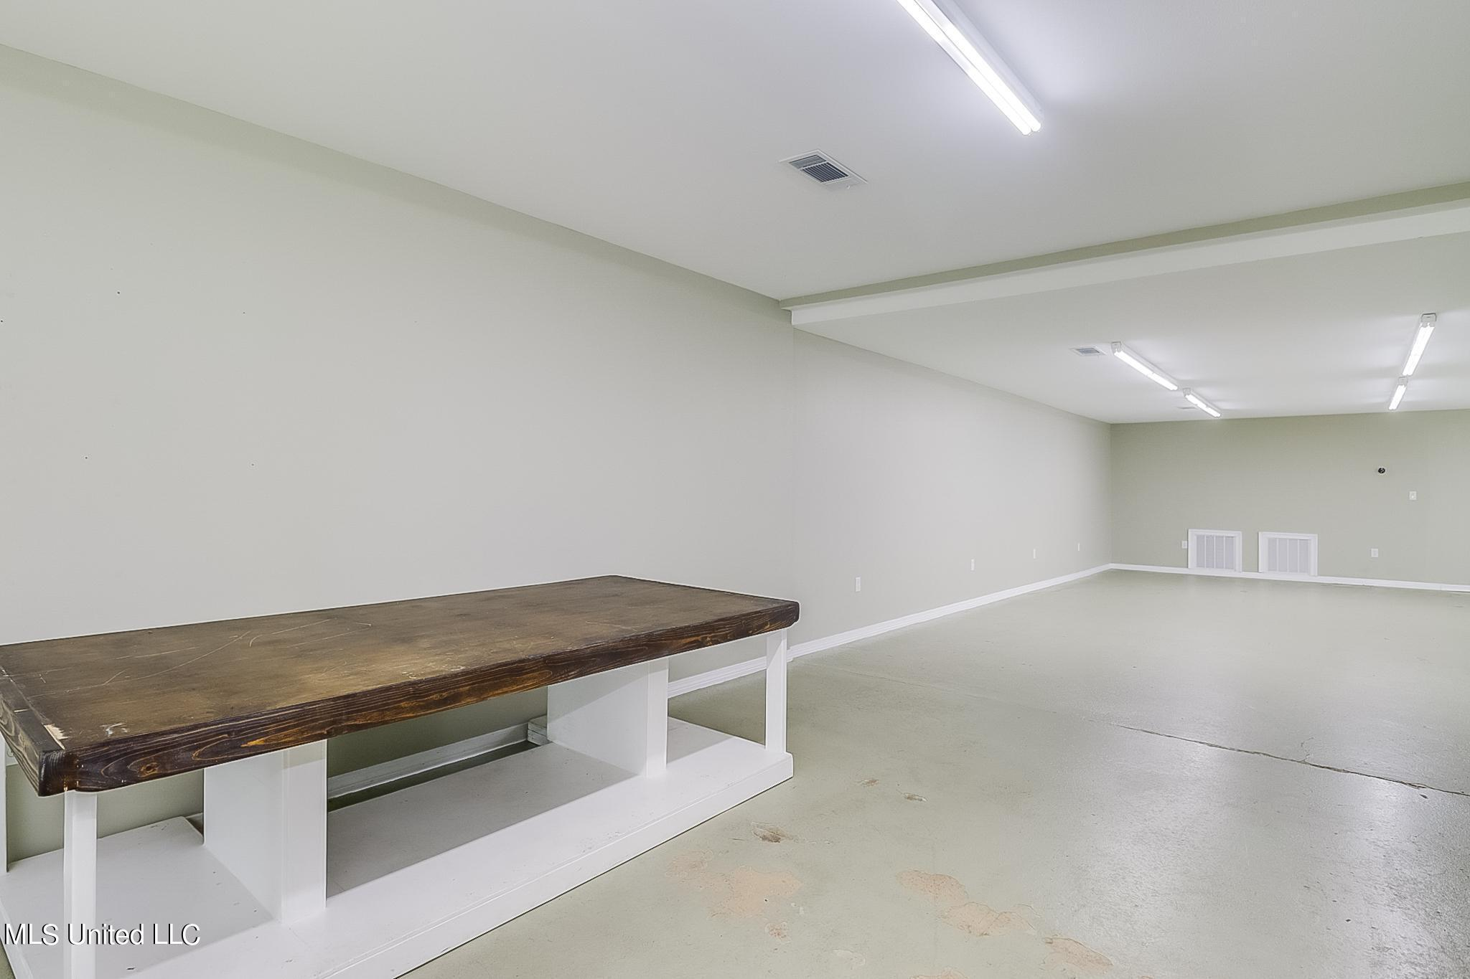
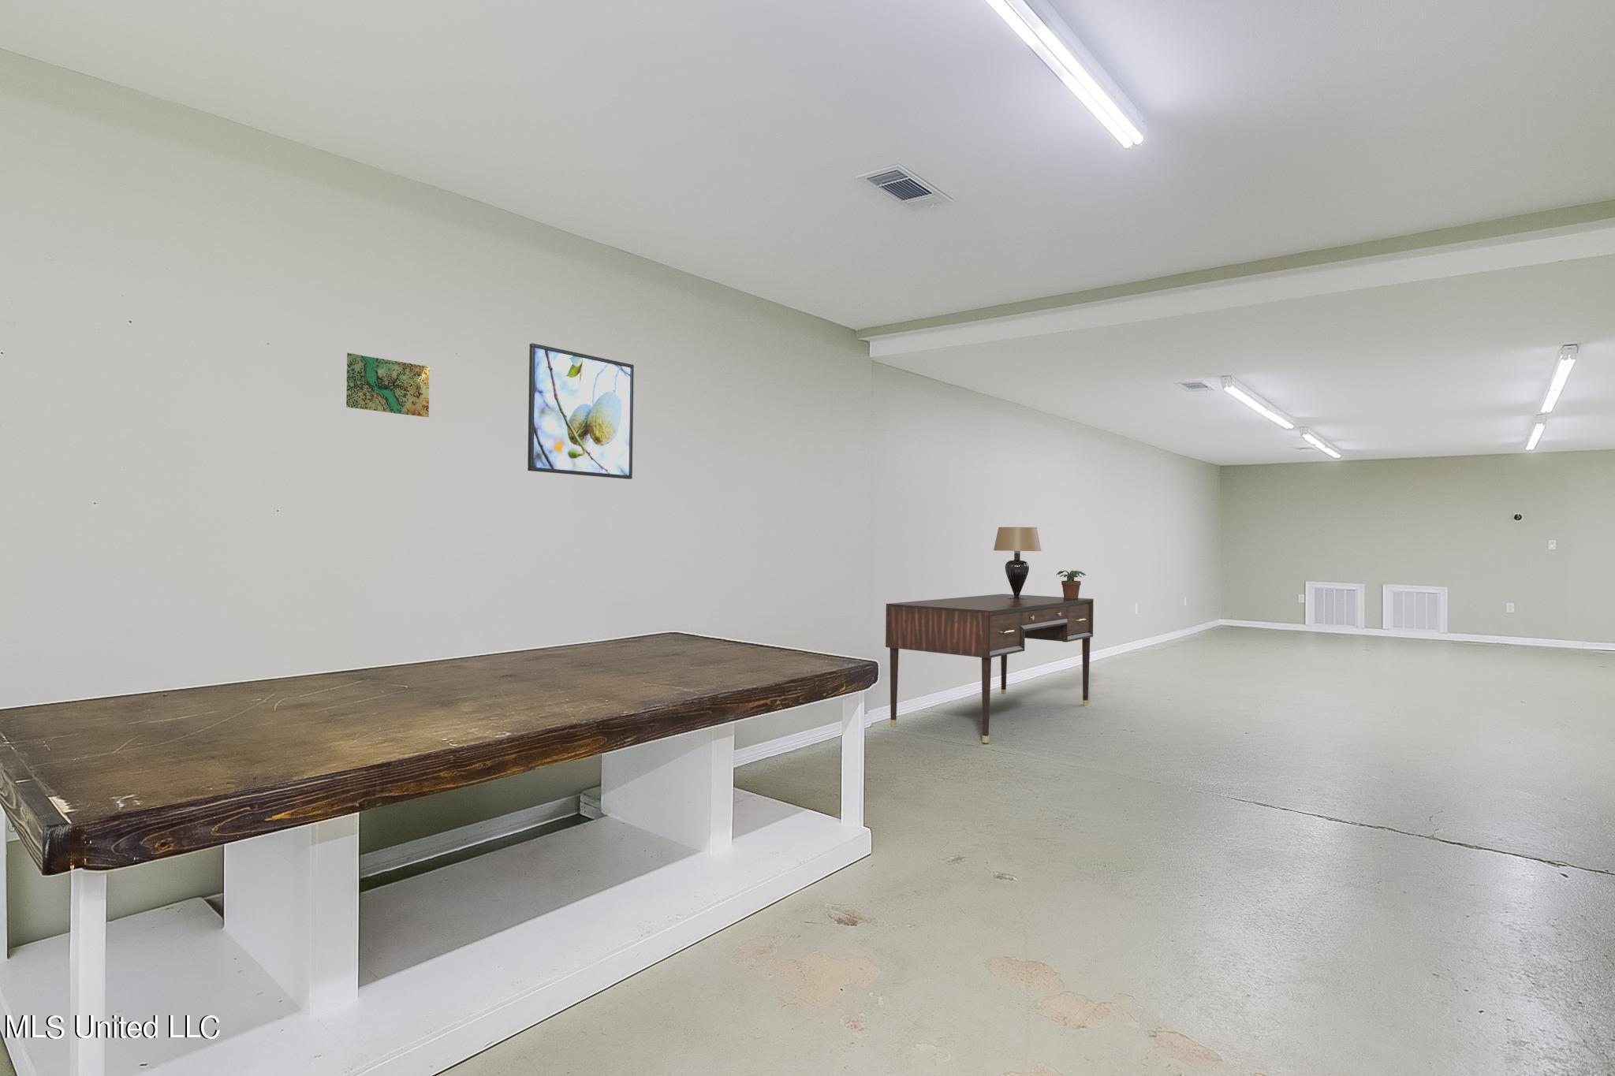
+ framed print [527,342,635,480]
+ desk [885,593,1095,743]
+ potted plant [1055,570,1087,599]
+ table lamp [993,526,1042,599]
+ map [346,352,431,418]
